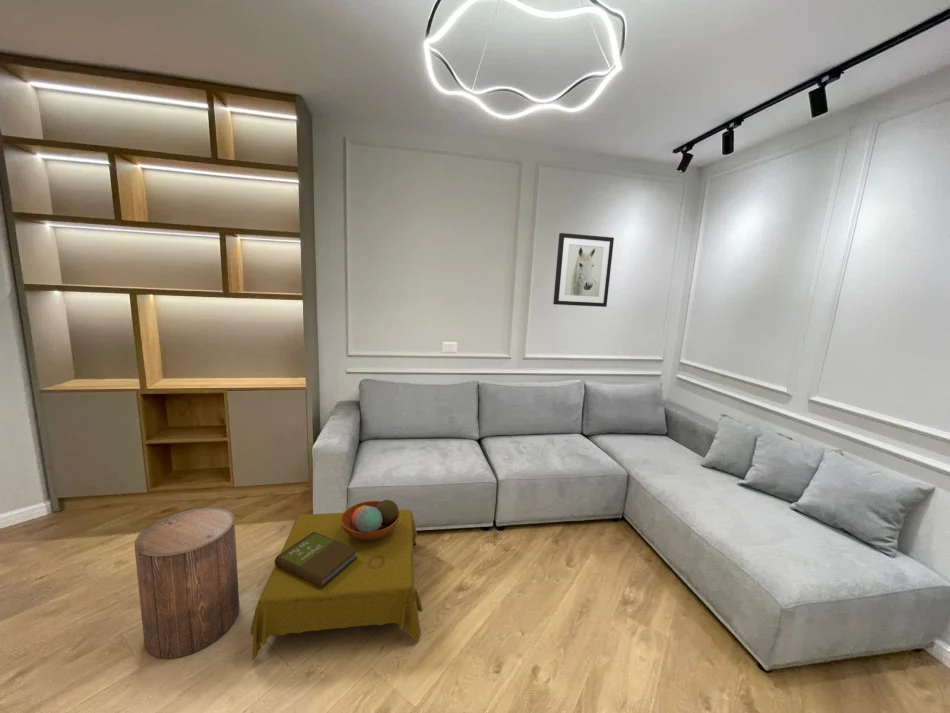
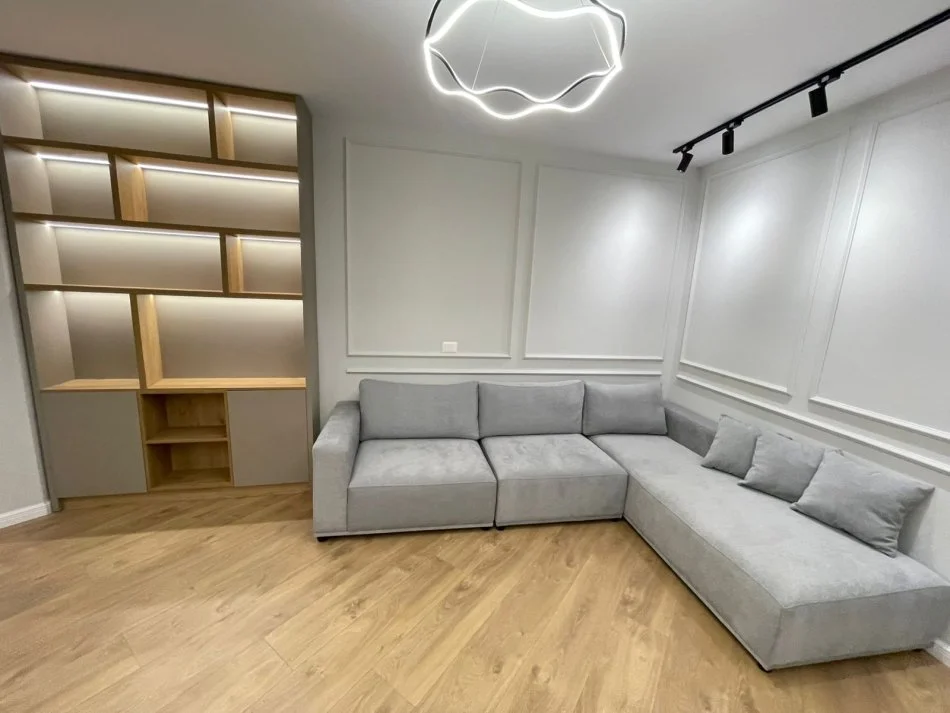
- side table [249,499,424,661]
- stool [134,506,240,660]
- wall art [552,232,615,308]
